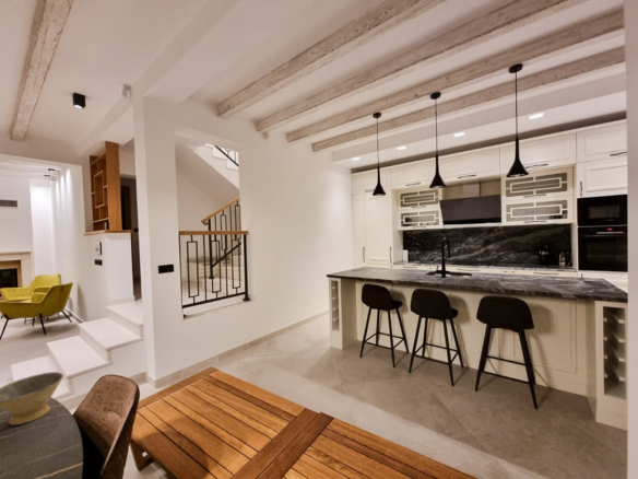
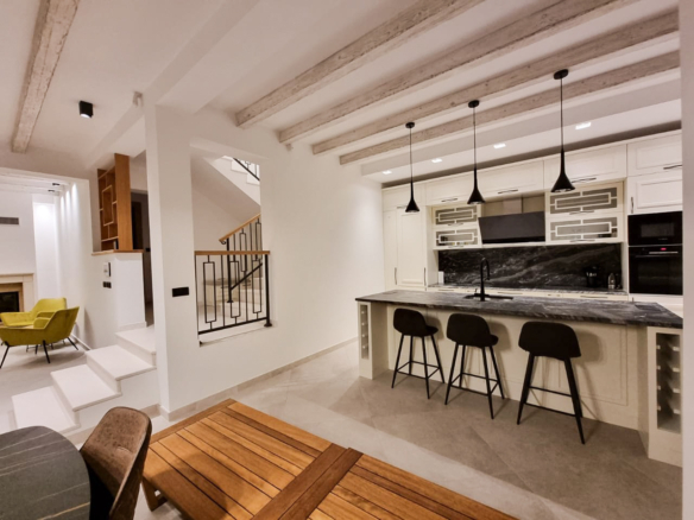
- bowl [0,371,64,427]
